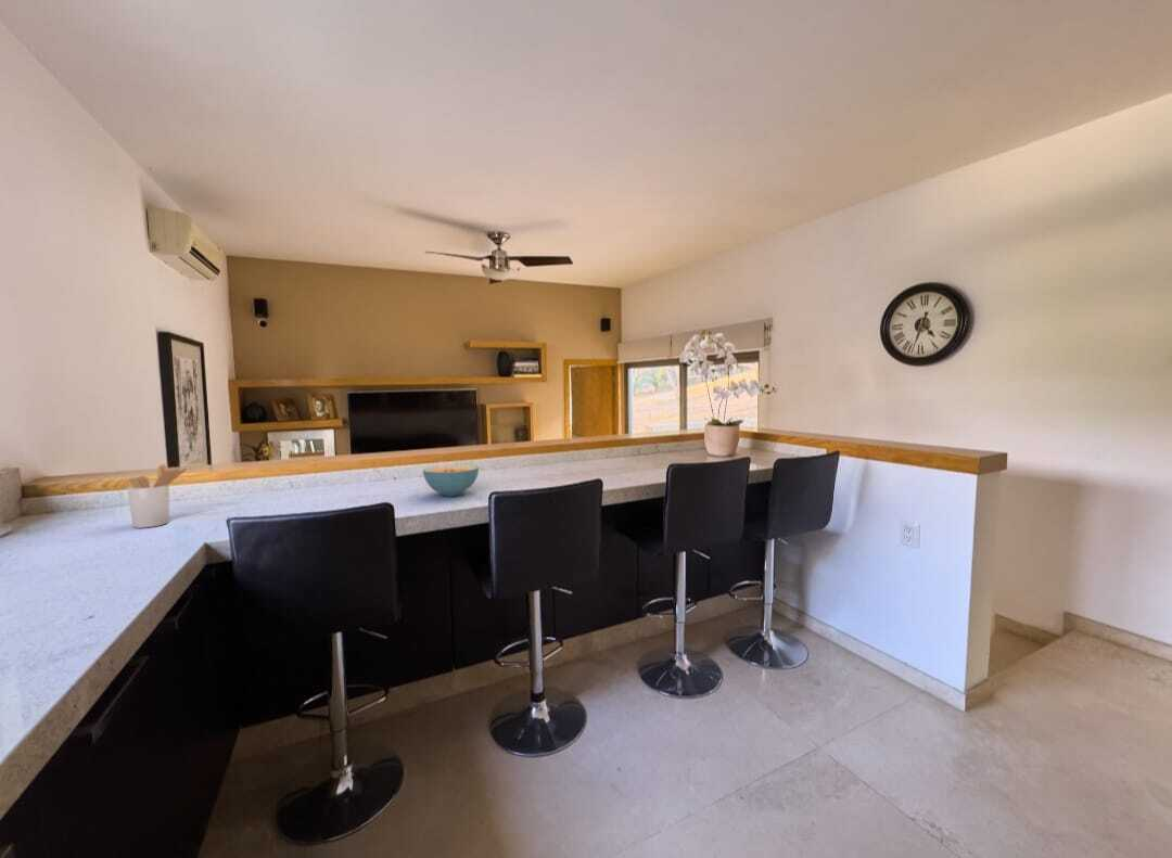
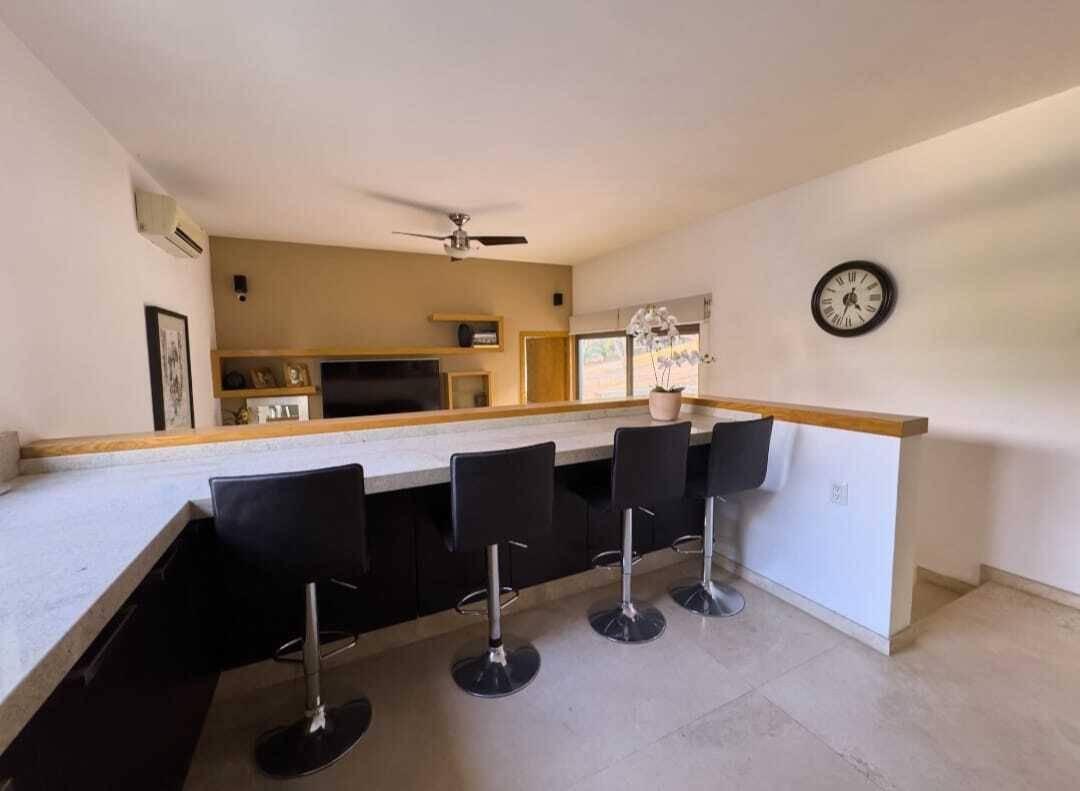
- cereal bowl [422,464,480,497]
- utensil holder [126,463,188,529]
